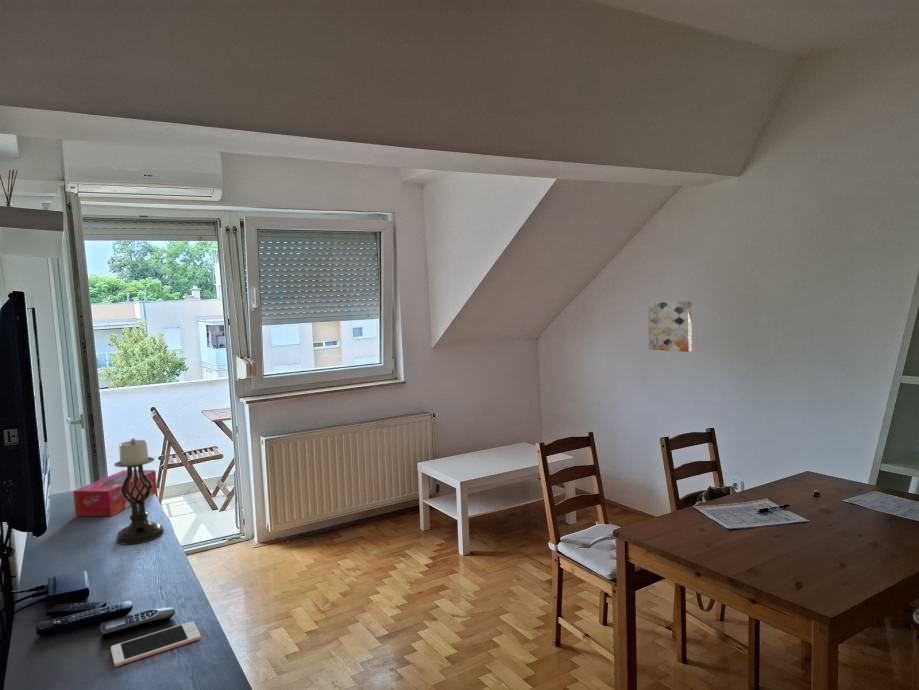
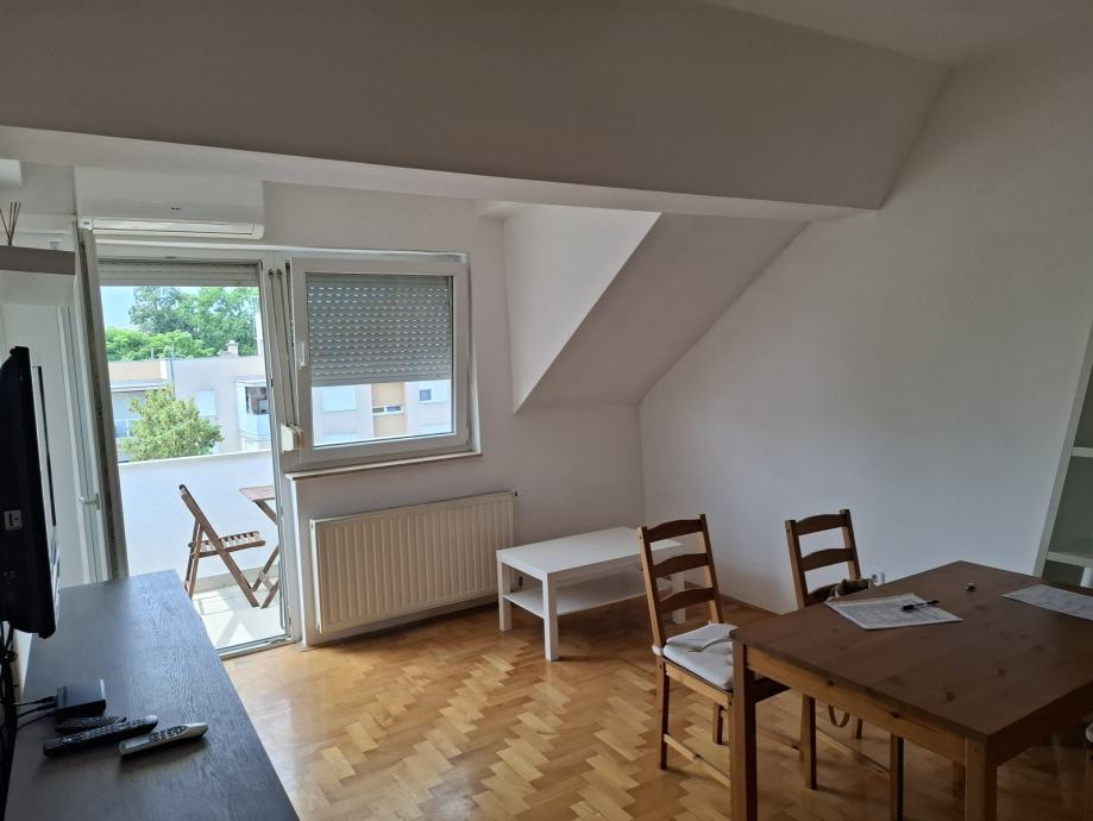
- candle holder [113,437,165,545]
- wall art [647,301,693,353]
- cell phone [110,620,202,668]
- tissue box [72,469,158,517]
